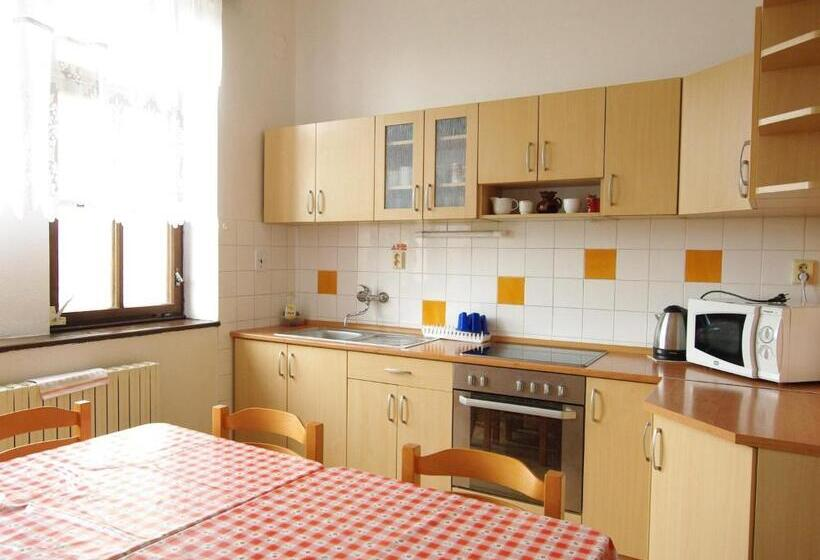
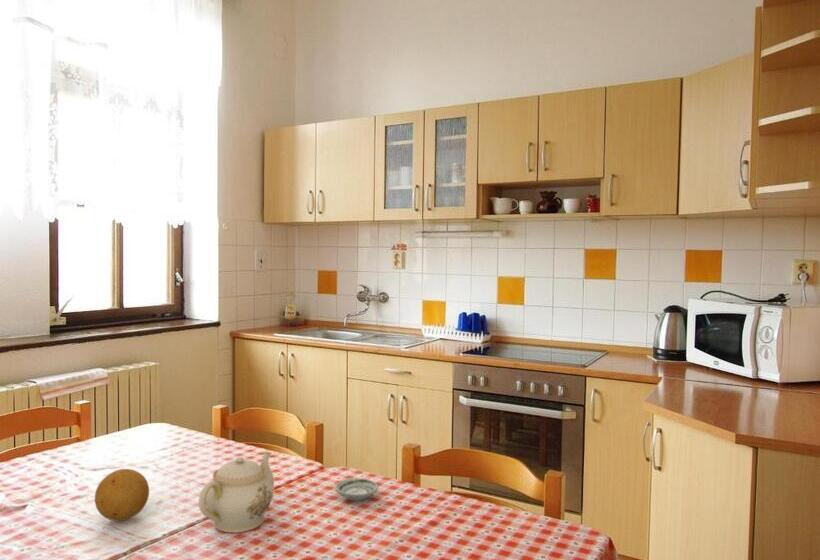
+ saucer [334,477,379,502]
+ teapot [198,451,275,534]
+ fruit [94,468,150,522]
